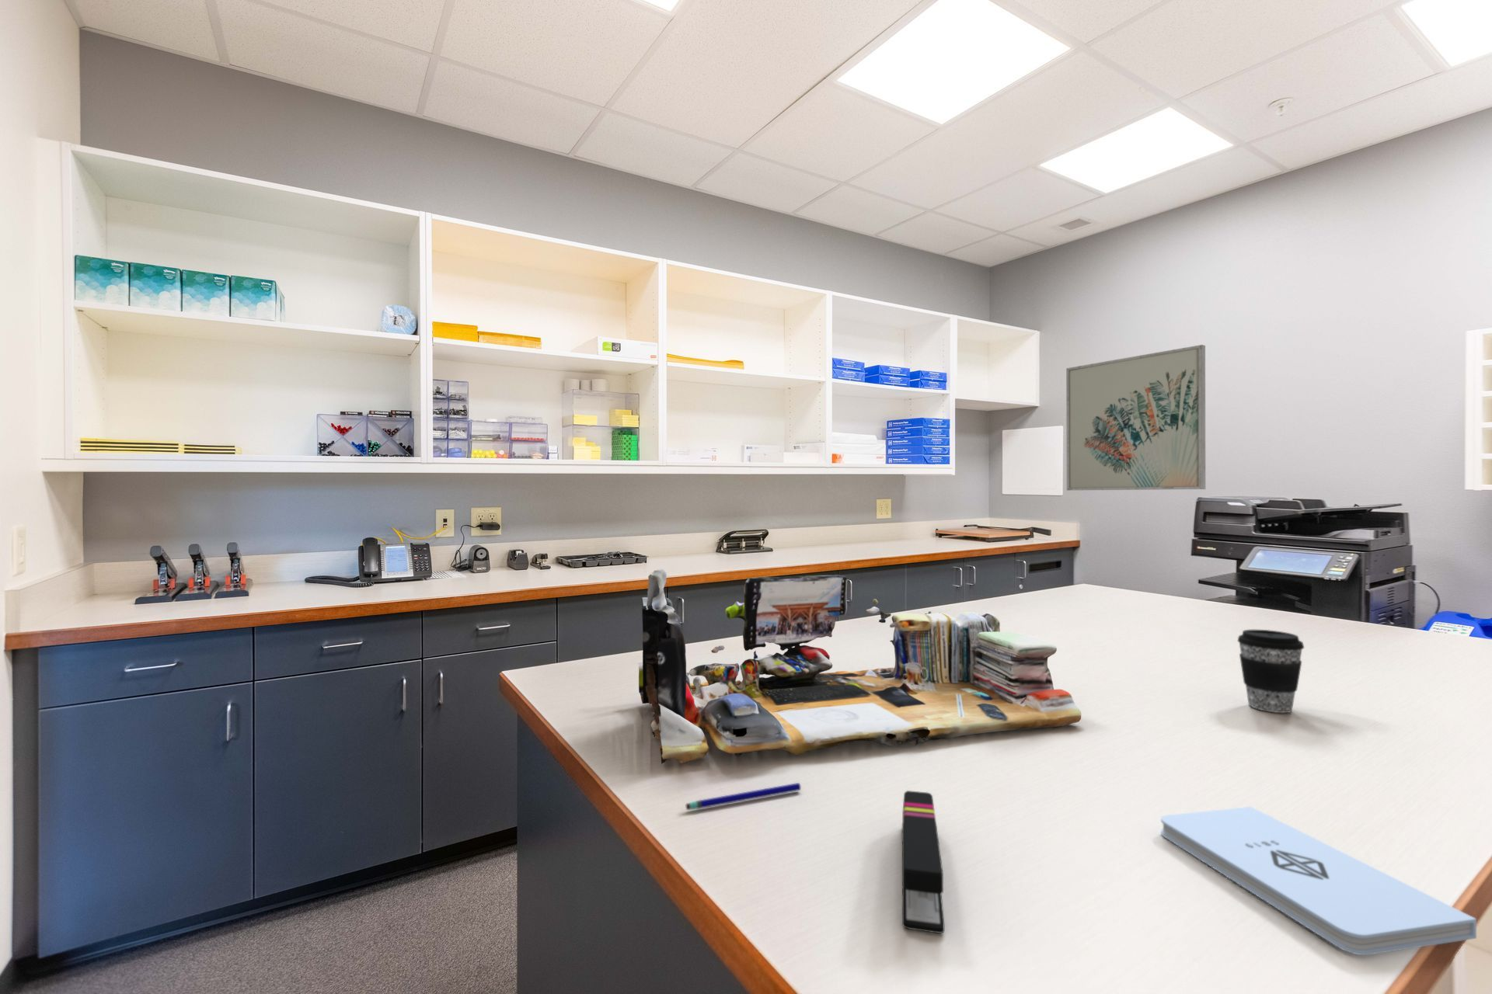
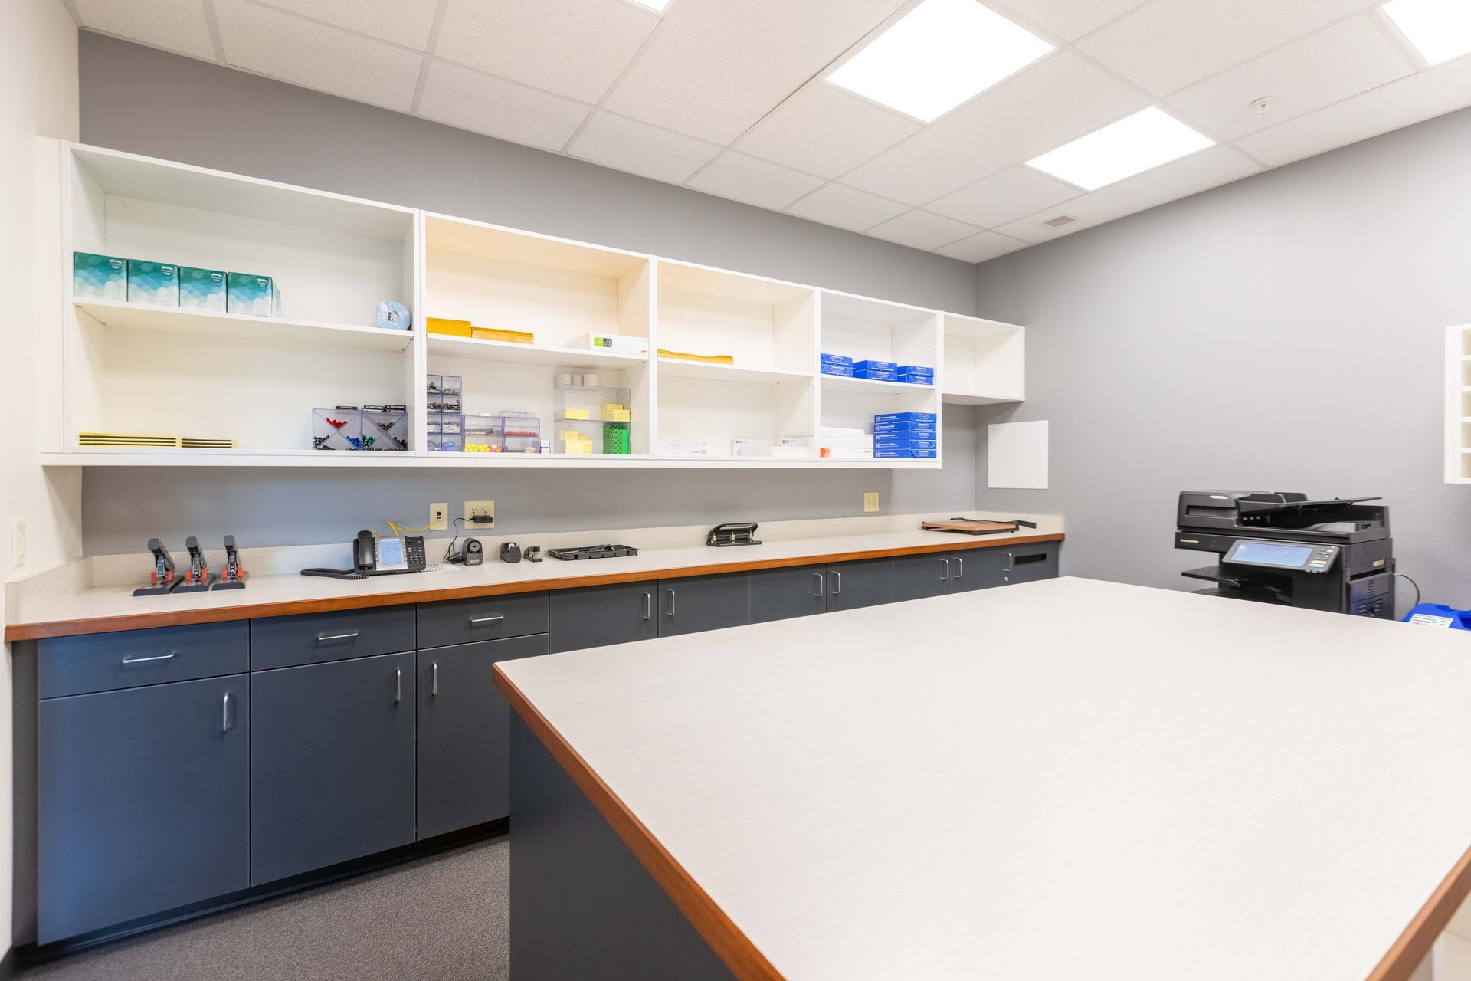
- notepad [1160,807,1478,956]
- coffee cup [1237,629,1304,713]
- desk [637,568,1081,764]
- wall art [1066,344,1206,490]
- pen [685,782,802,811]
- stapler [901,790,945,934]
